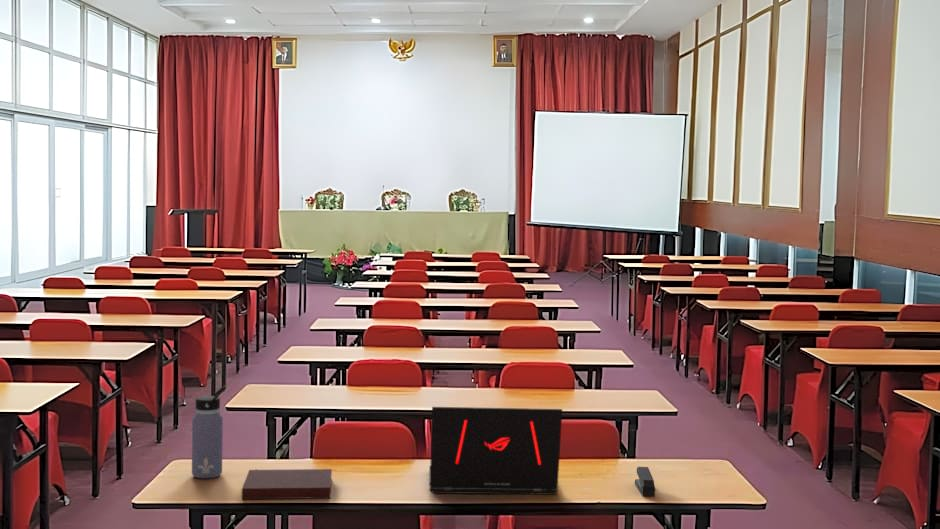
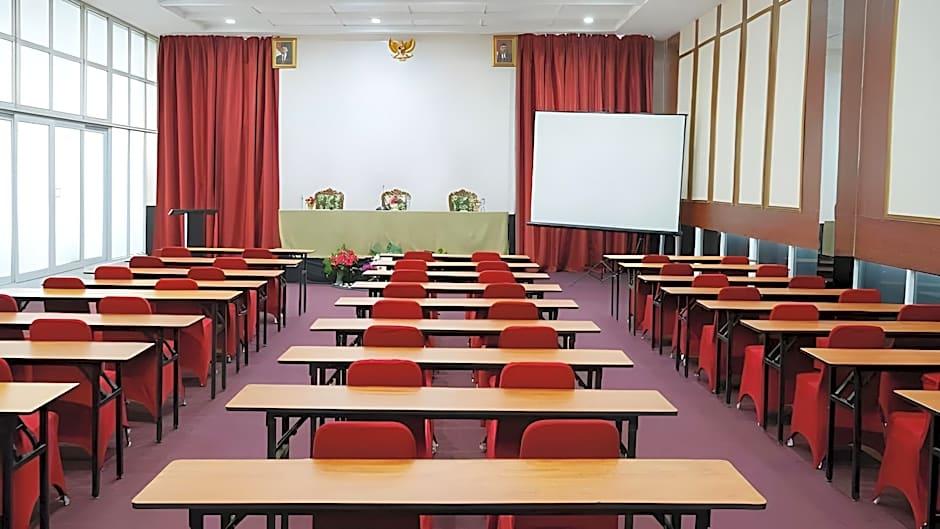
- stapler [634,466,656,497]
- water bottle [191,384,227,479]
- notebook [241,468,333,500]
- laptop [428,406,563,496]
